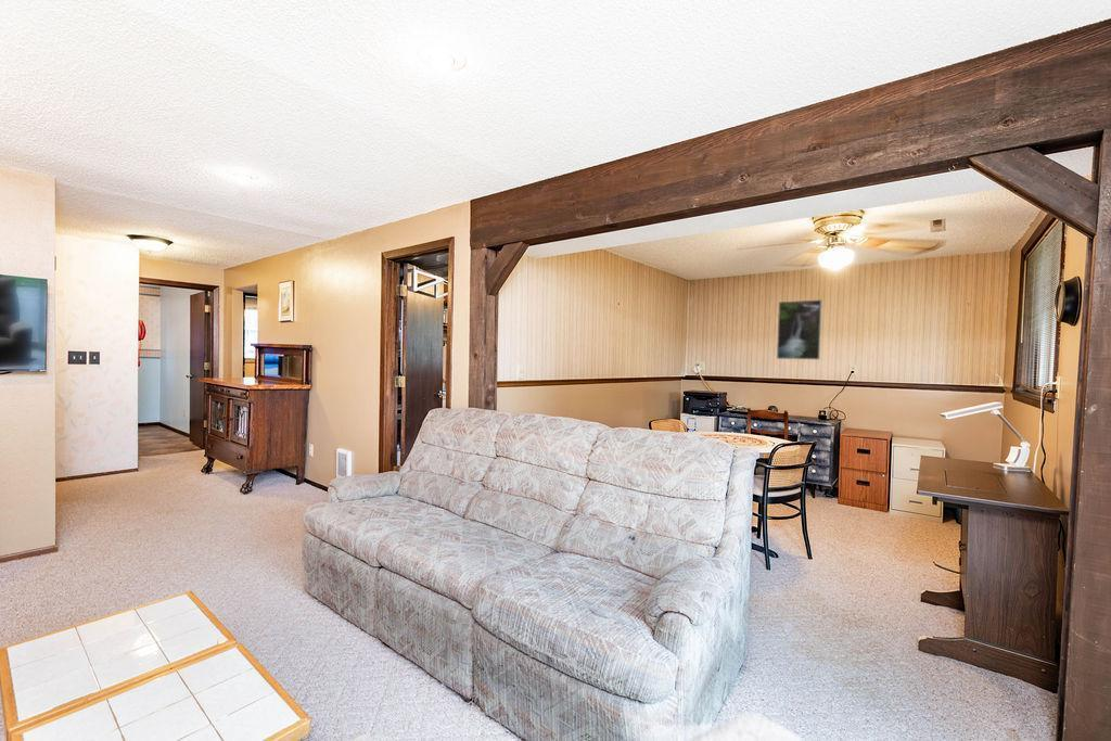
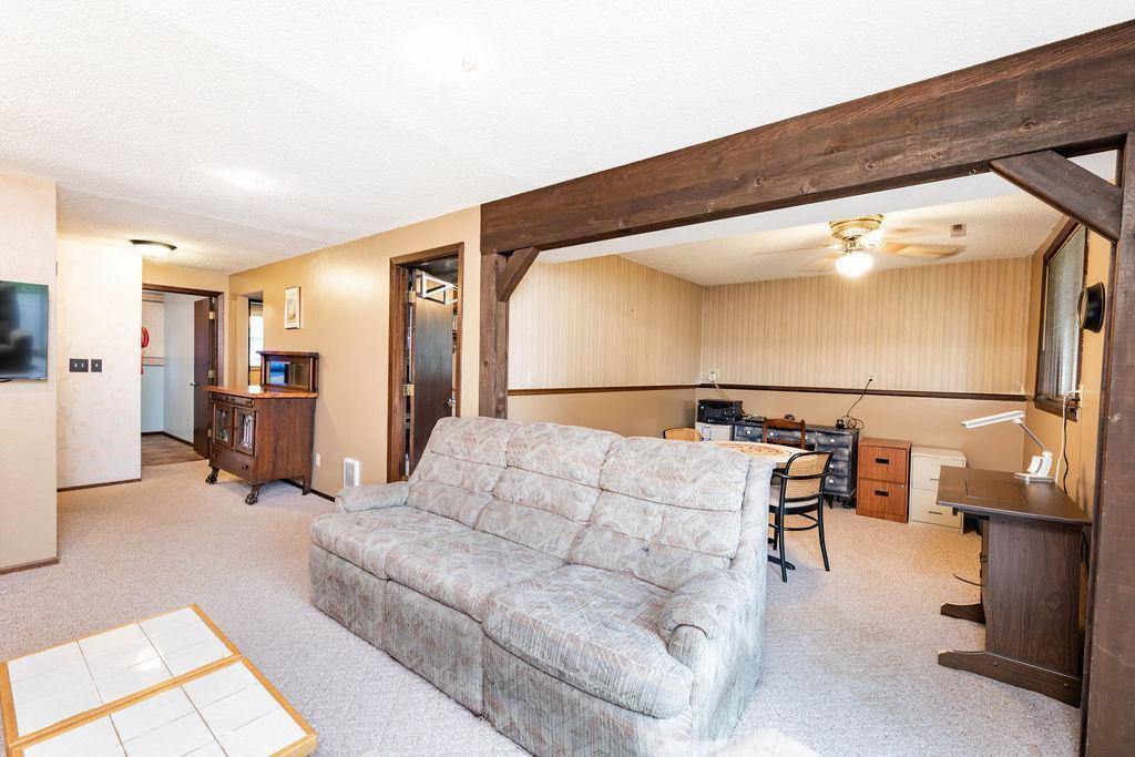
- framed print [776,298,823,361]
